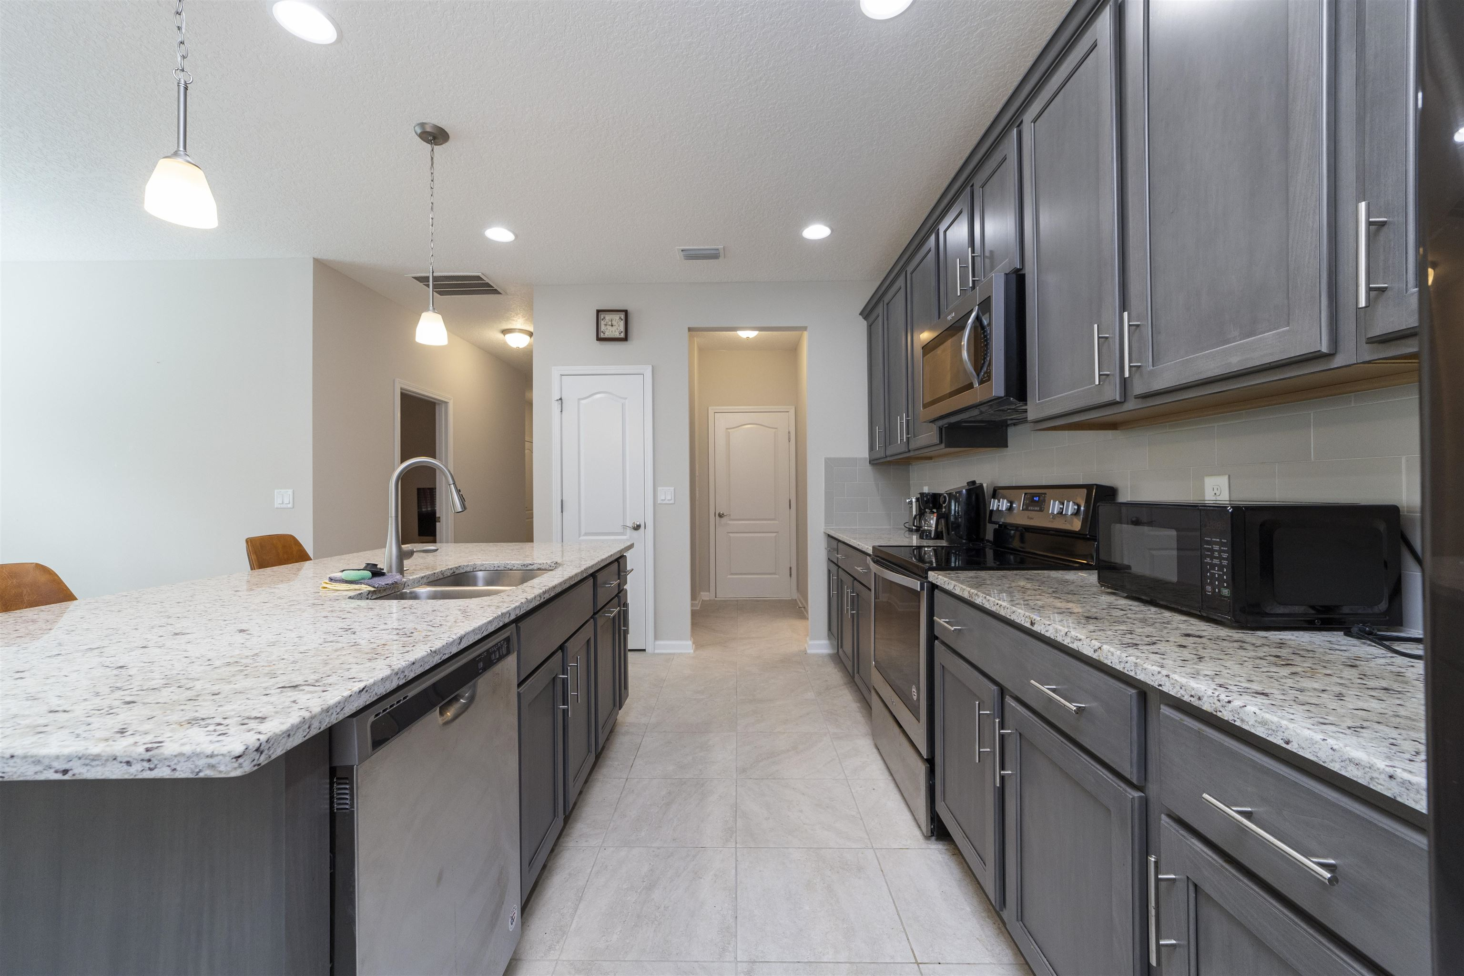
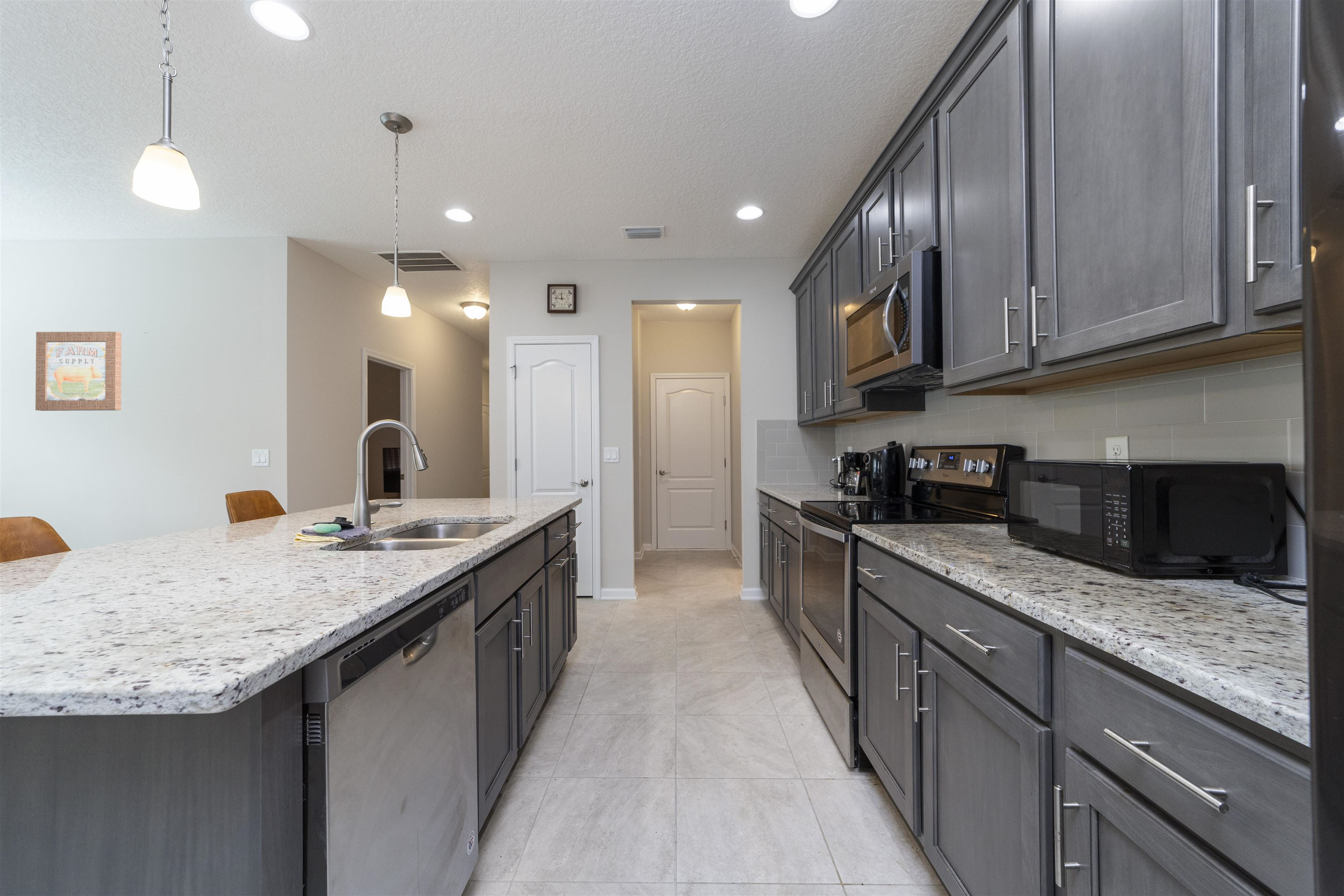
+ wall art [35,331,122,411]
